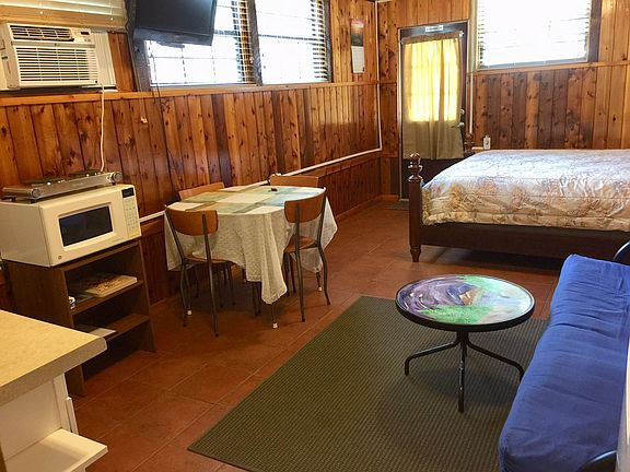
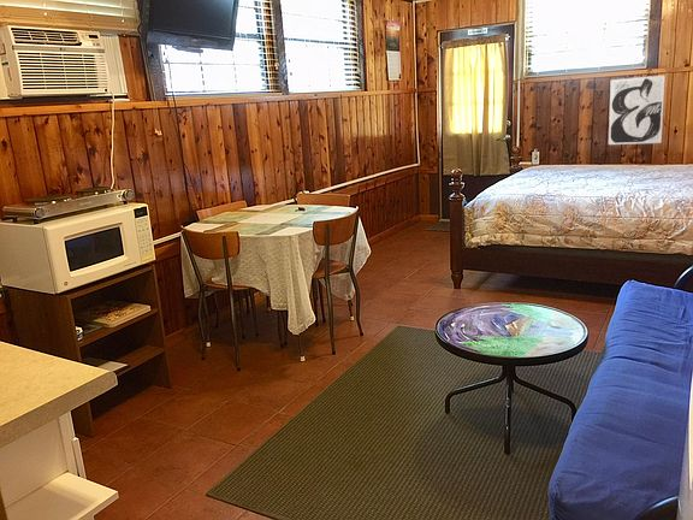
+ wall art [608,75,667,146]
